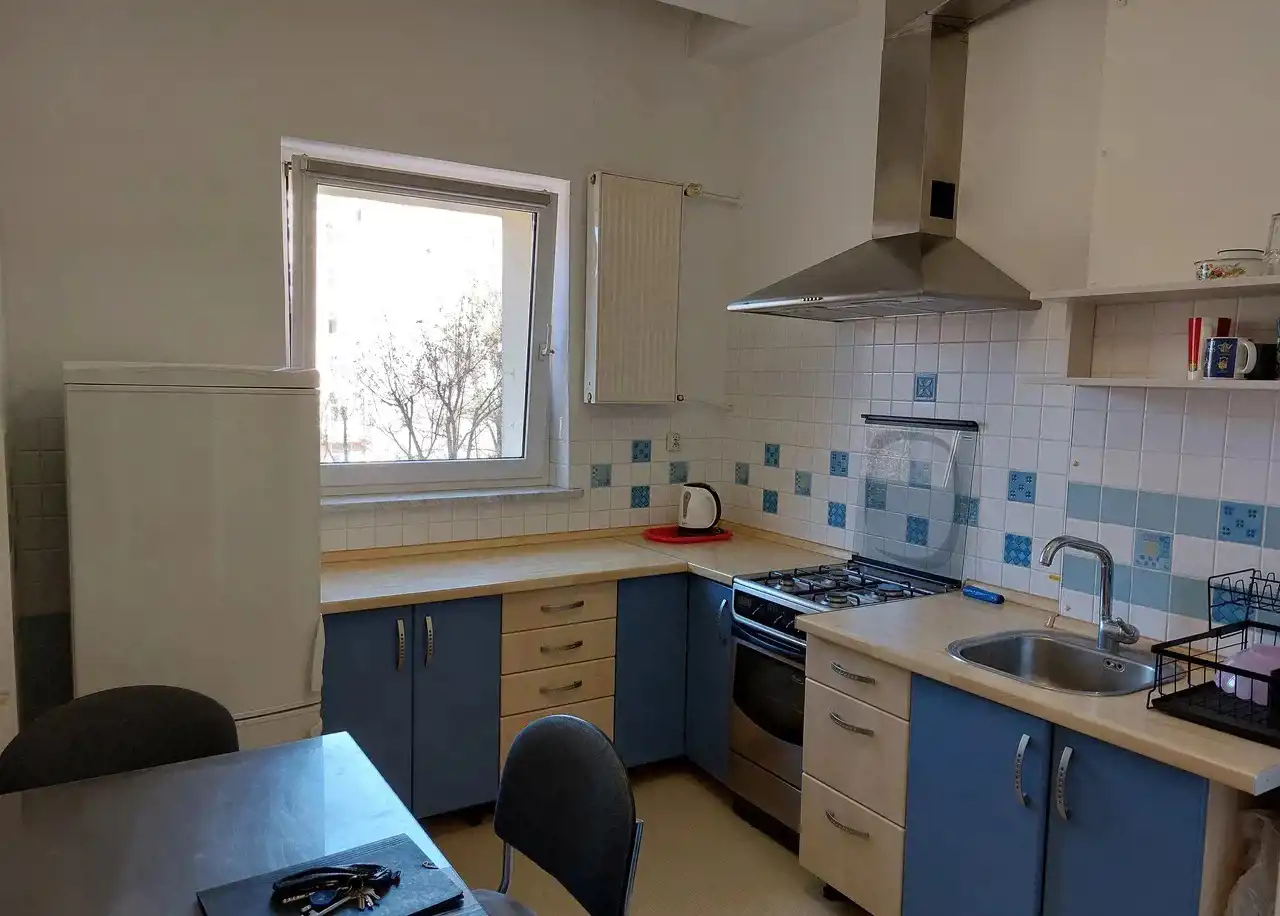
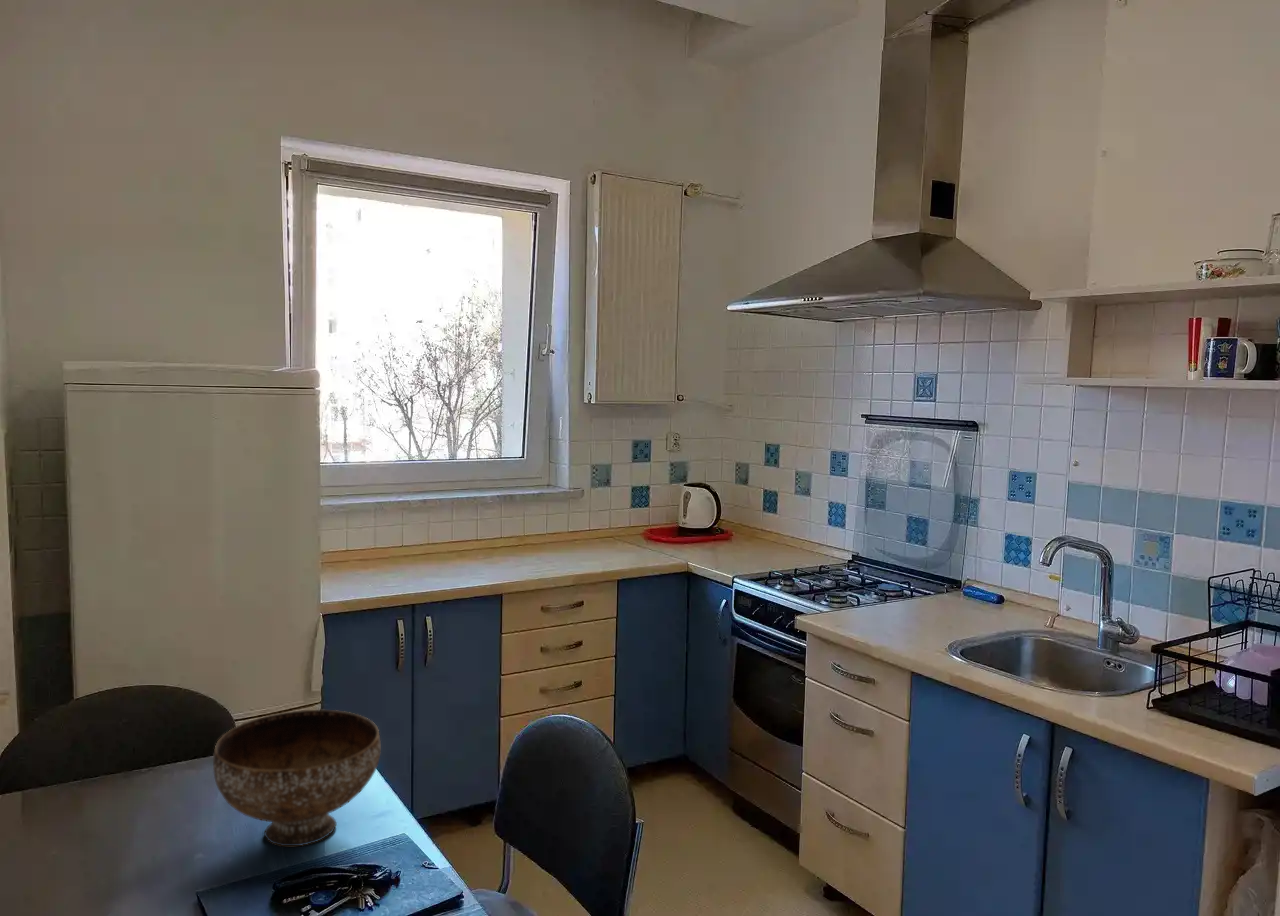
+ bowl [212,709,382,847]
